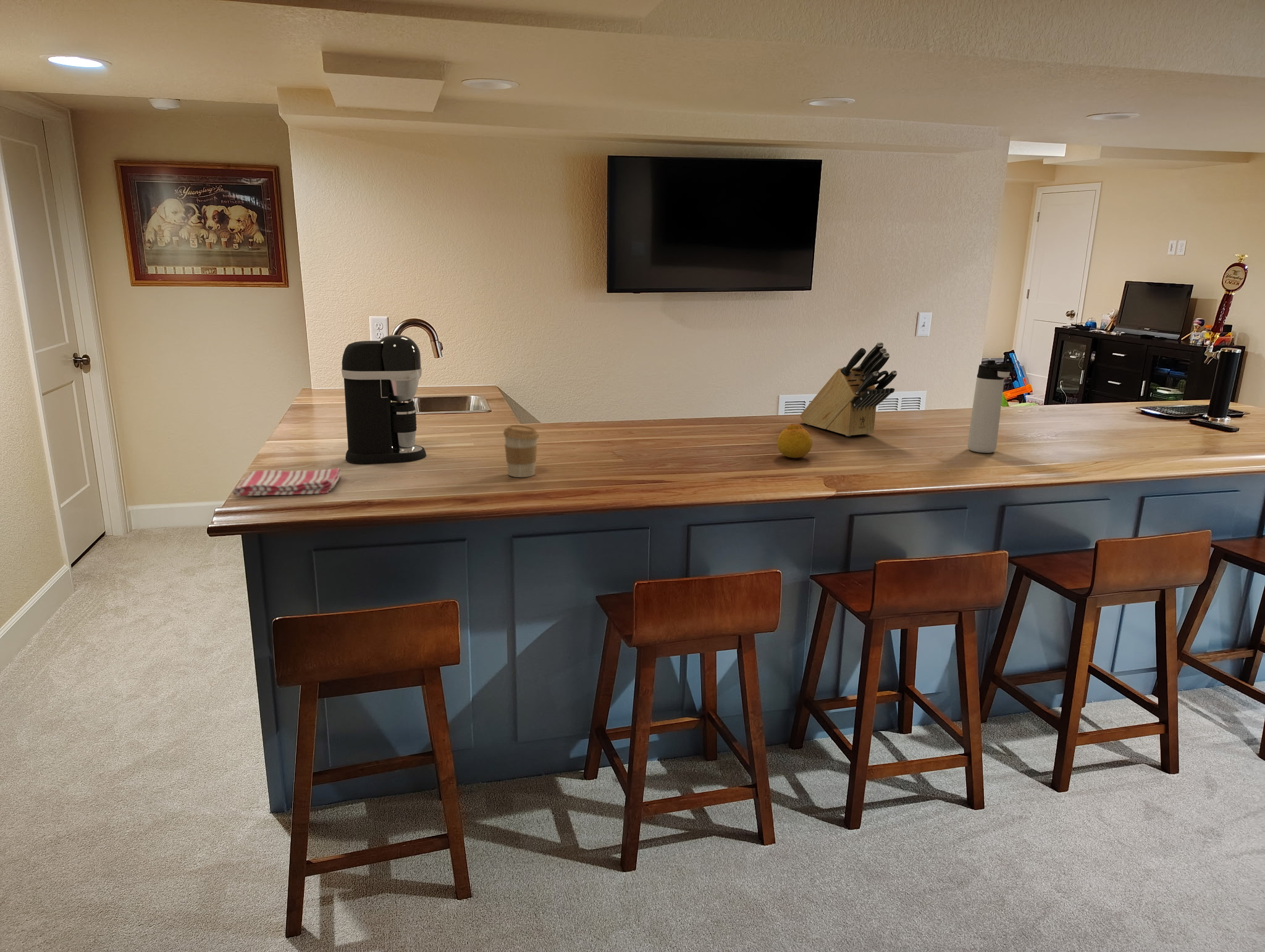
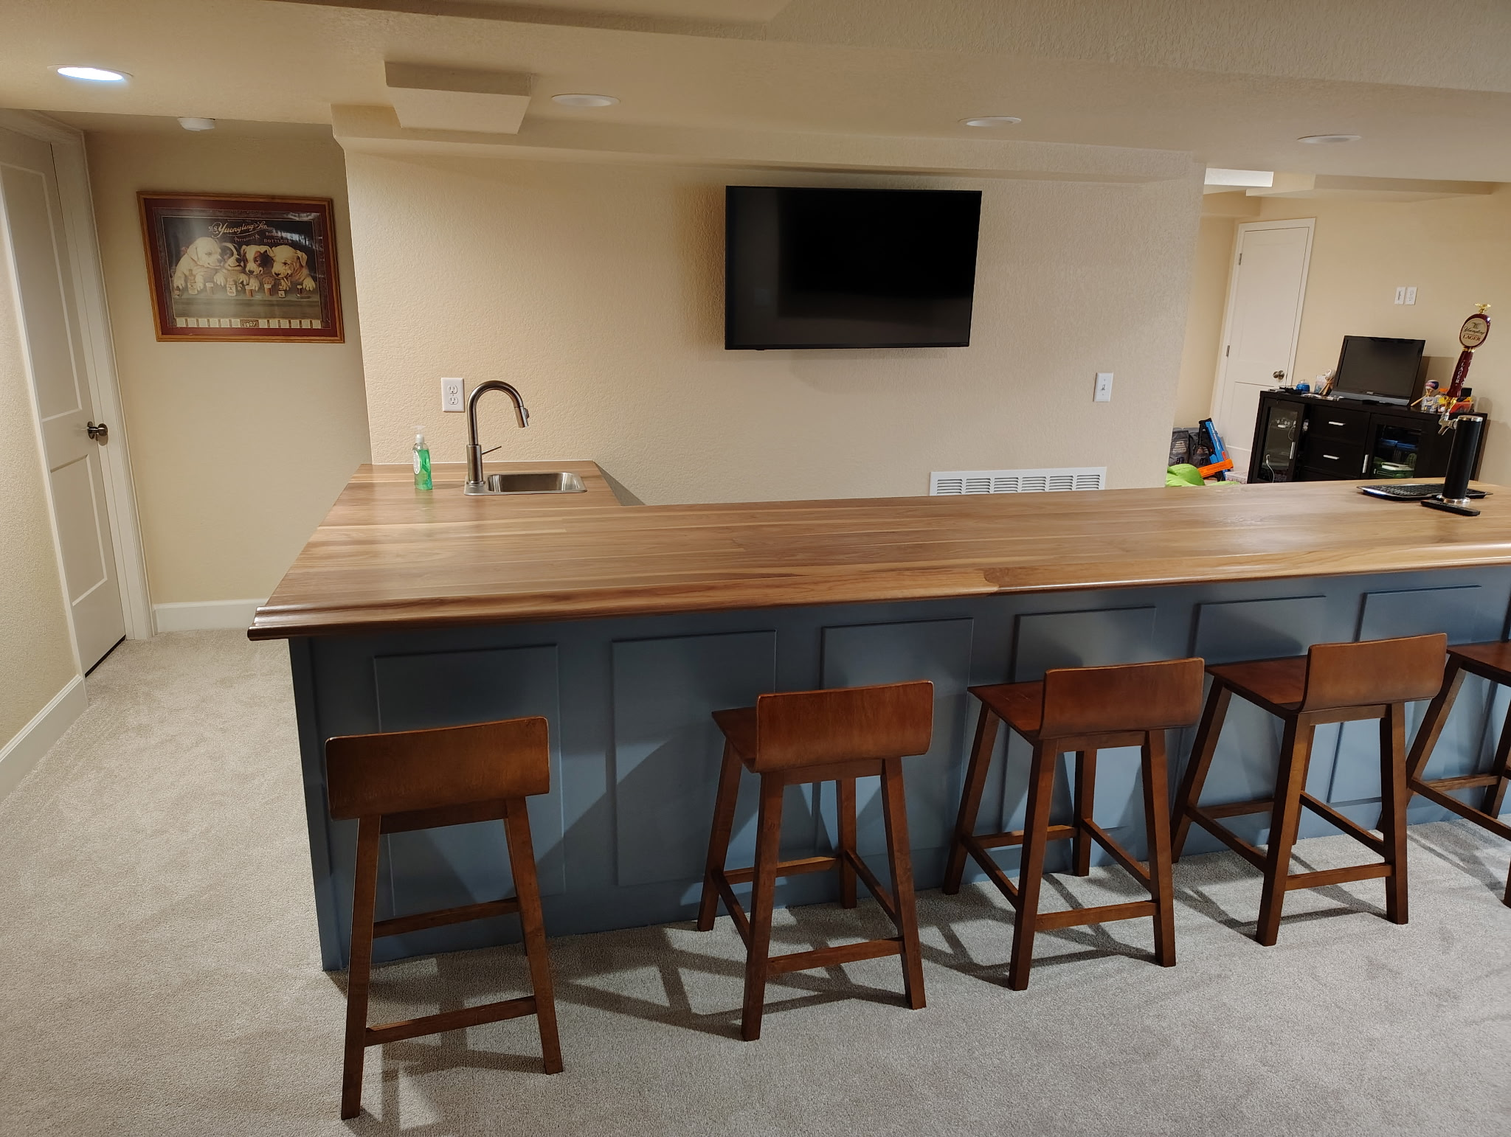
- fruit [776,424,813,459]
- thermos bottle [967,360,1015,454]
- coffee cup [503,424,540,478]
- knife block [800,341,897,437]
- coffee maker [341,335,427,464]
- dish towel [232,467,341,496]
